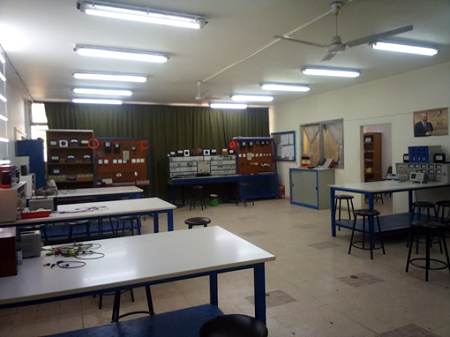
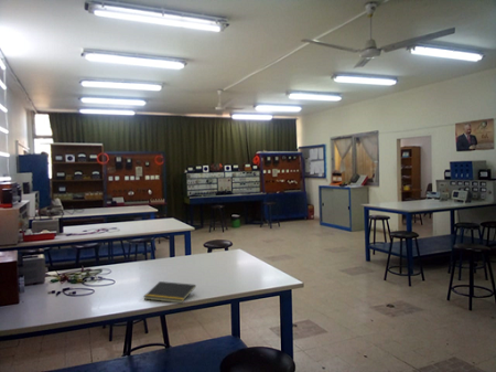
+ notepad [142,280,197,304]
